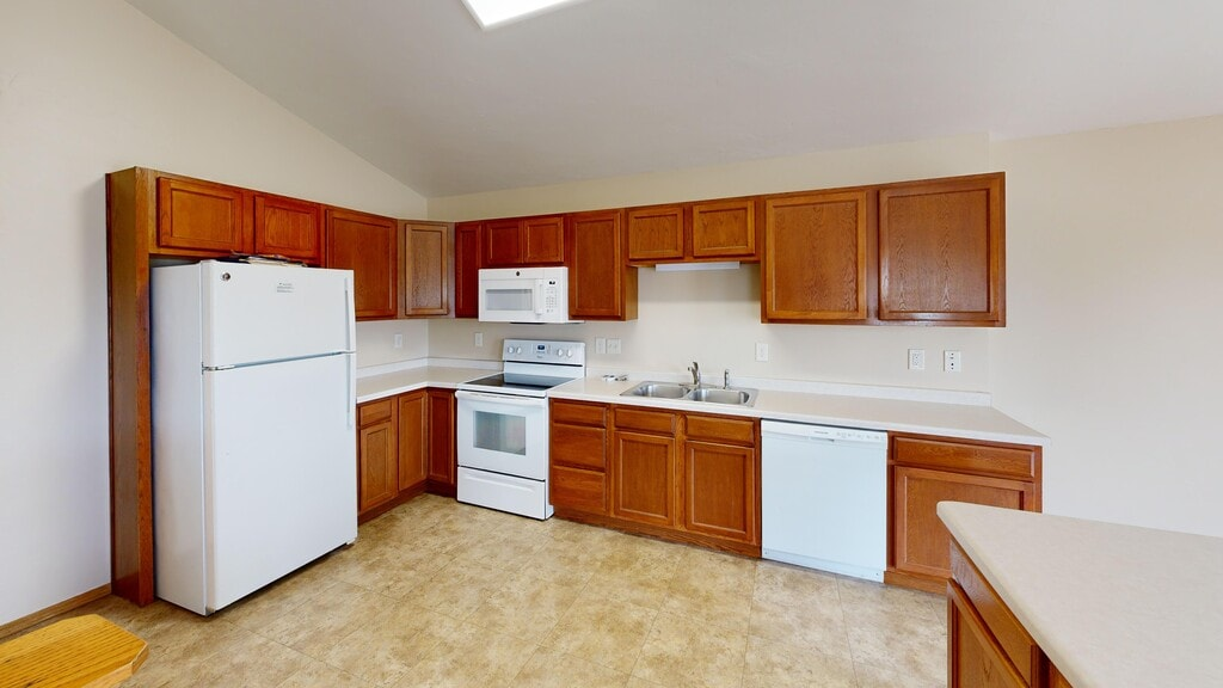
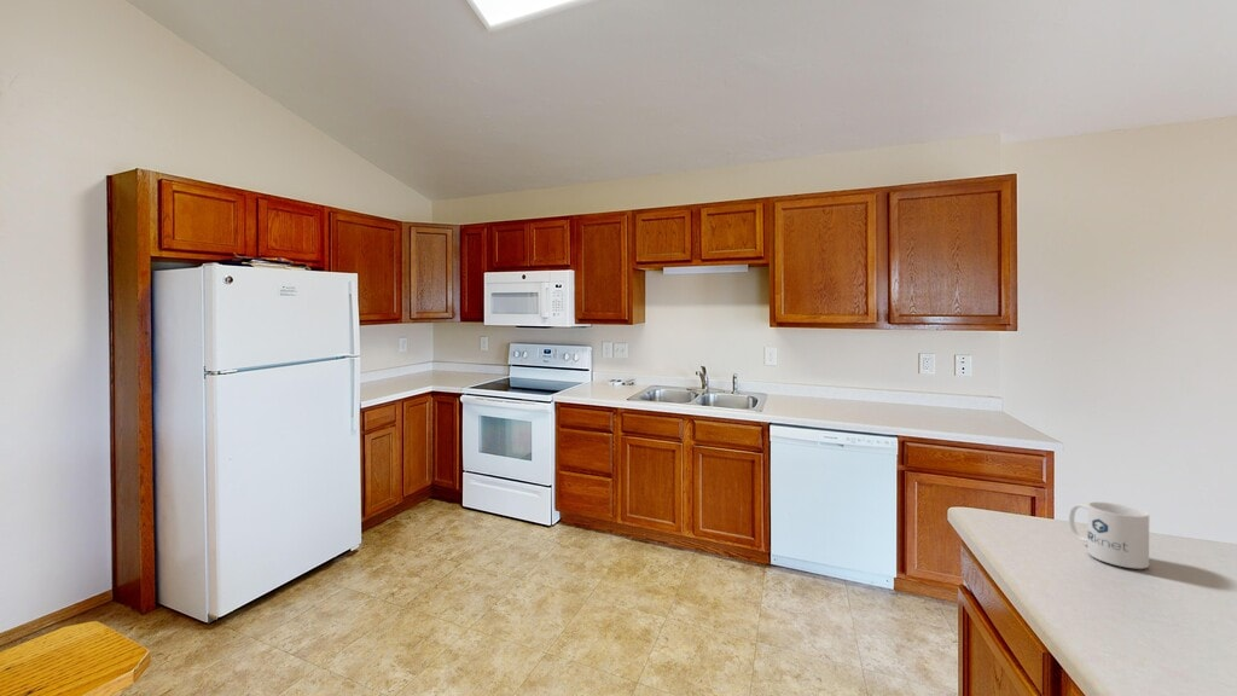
+ mug [1068,500,1150,570]
